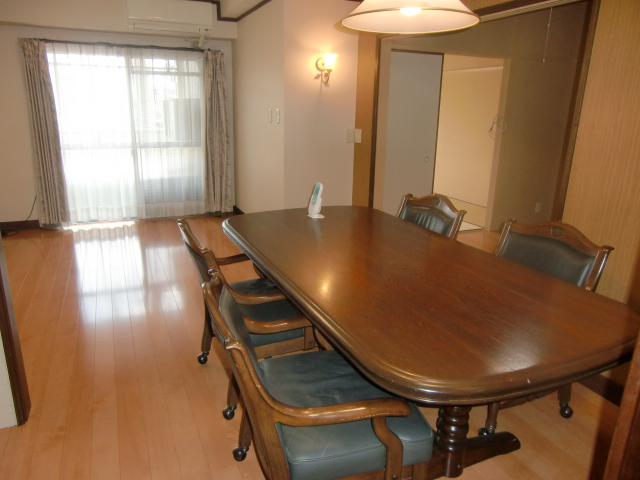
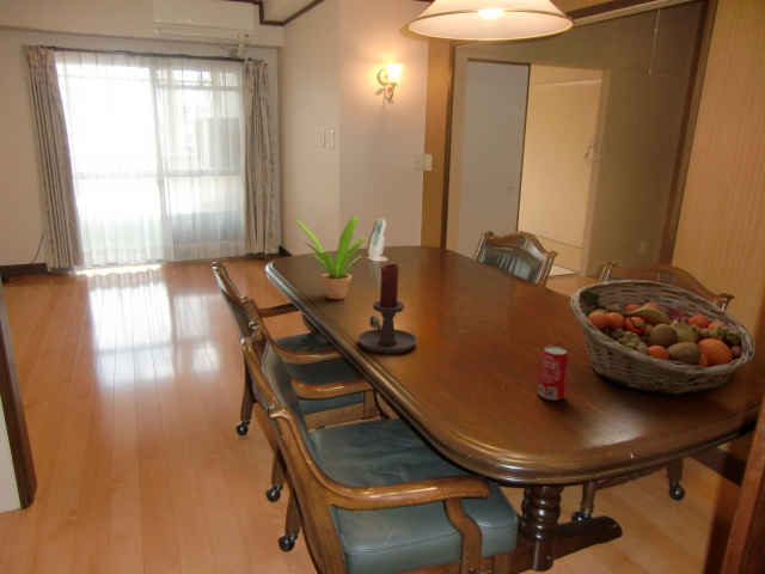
+ fruit basket [569,279,757,397]
+ candle holder [357,263,418,354]
+ potted plant [293,214,367,300]
+ beverage can [537,346,570,402]
